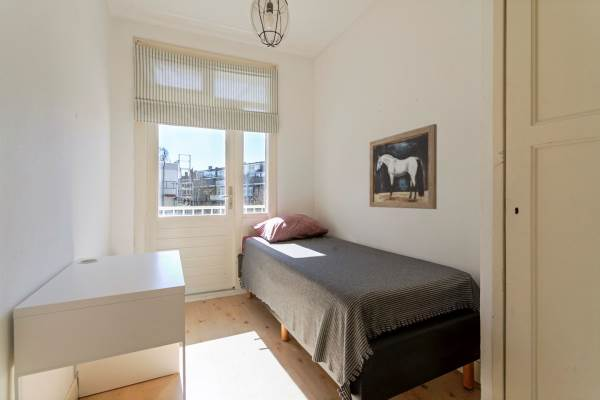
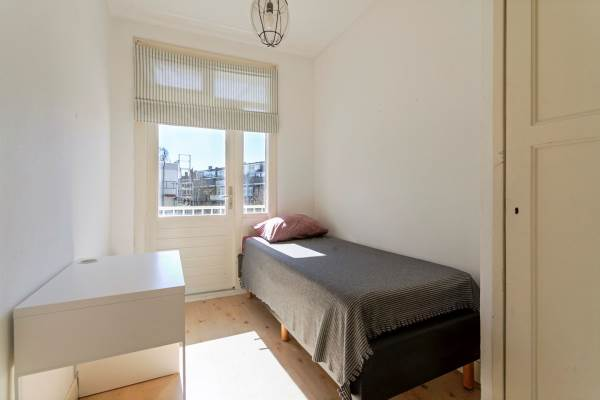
- wall art [369,123,438,210]
